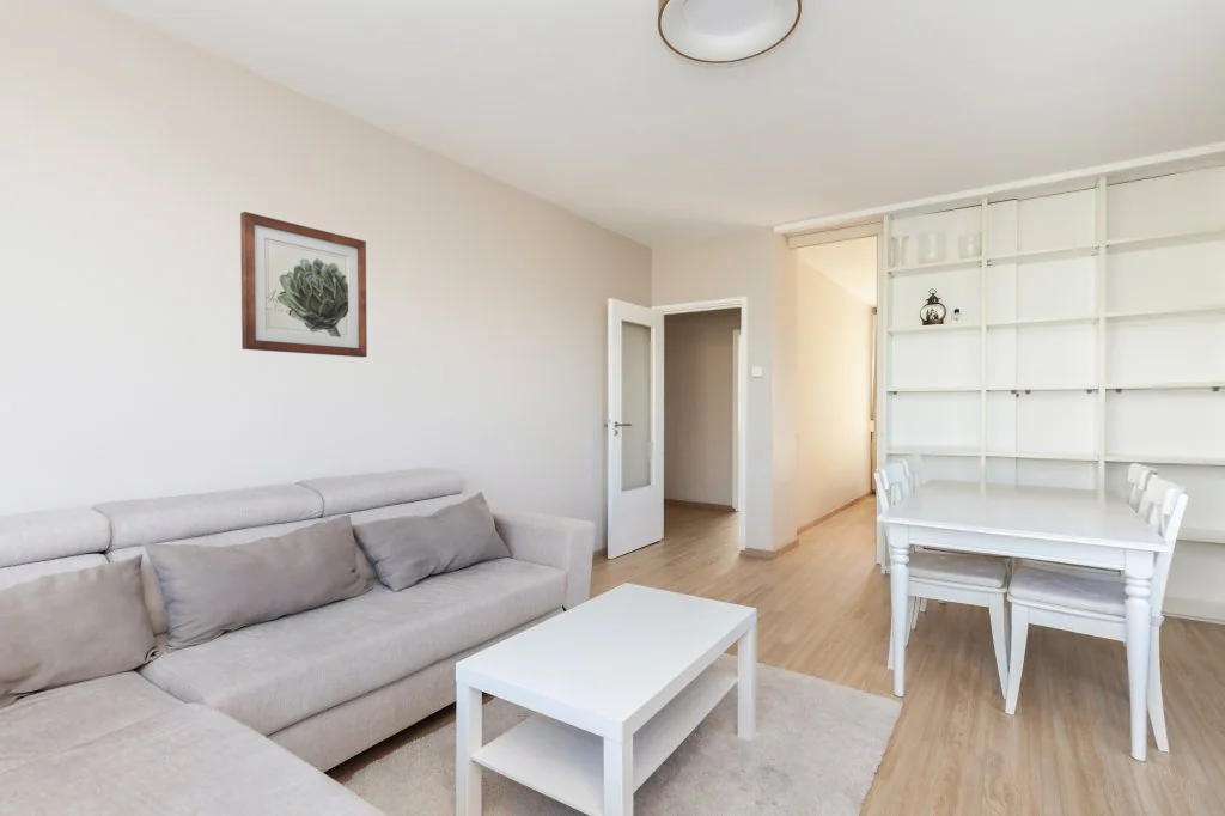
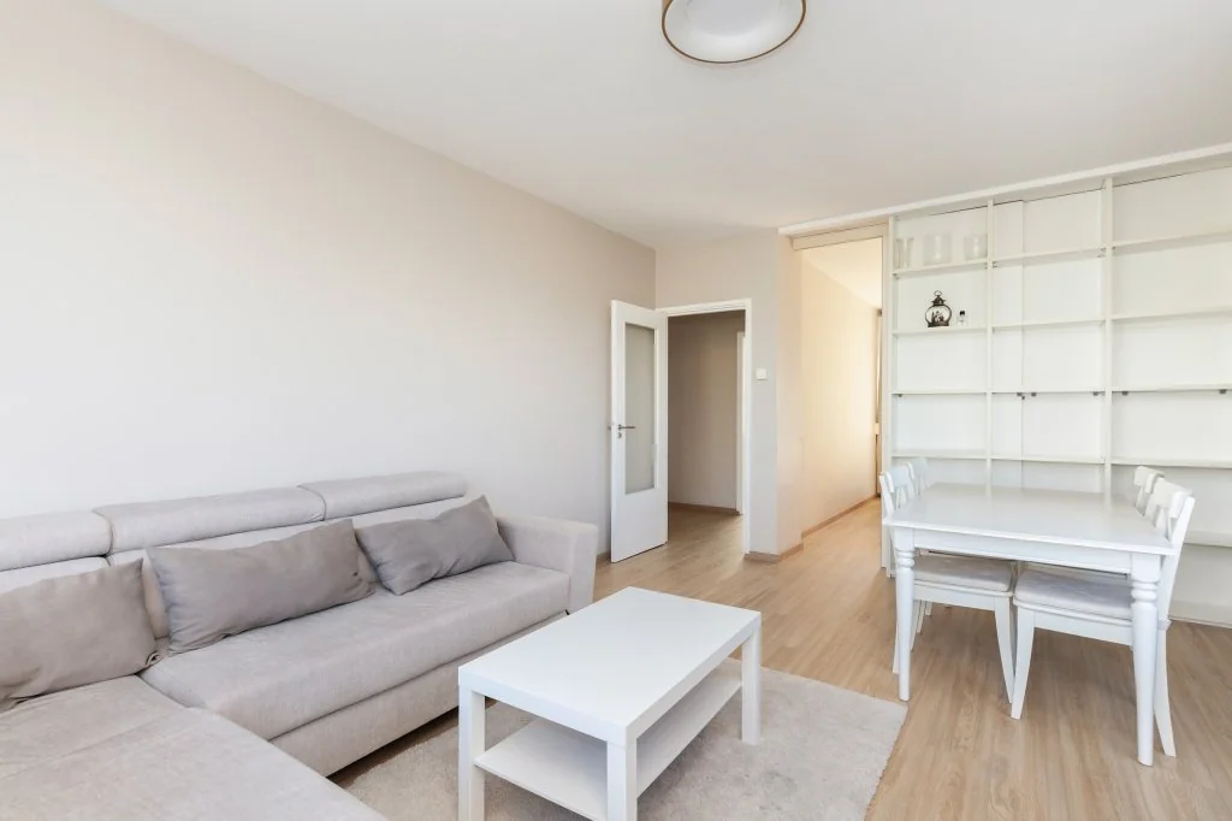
- wall art [239,211,368,358]
